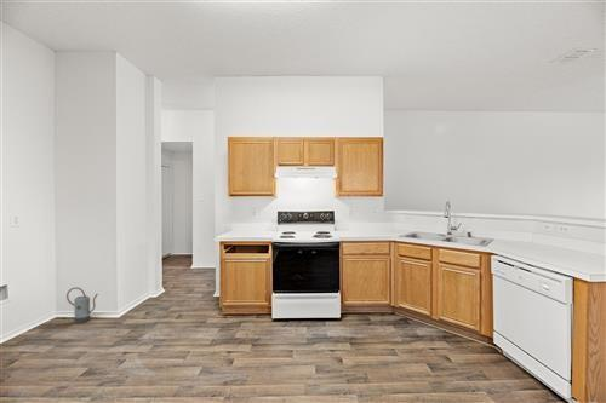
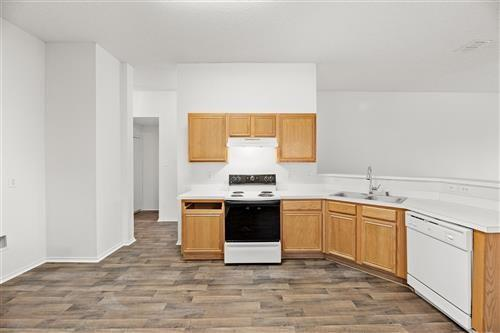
- watering can [65,287,99,324]
